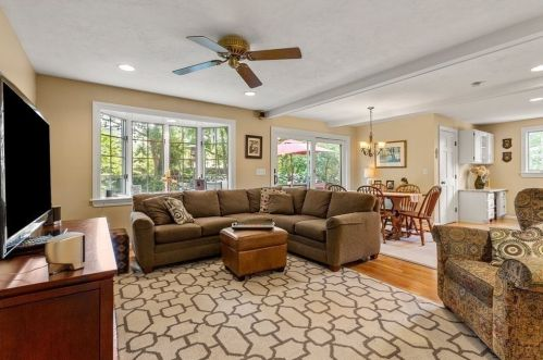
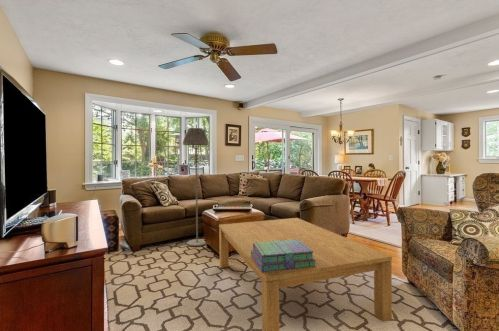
+ coffee table [218,217,393,331]
+ floor lamp [182,127,210,247]
+ stack of books [251,239,316,272]
